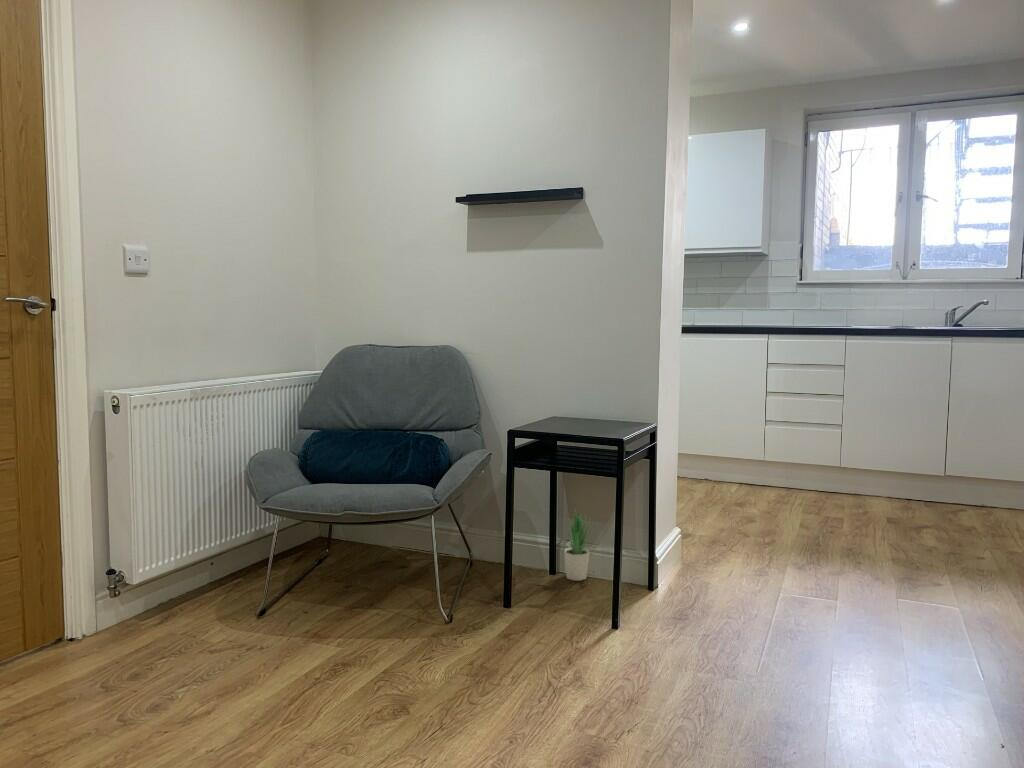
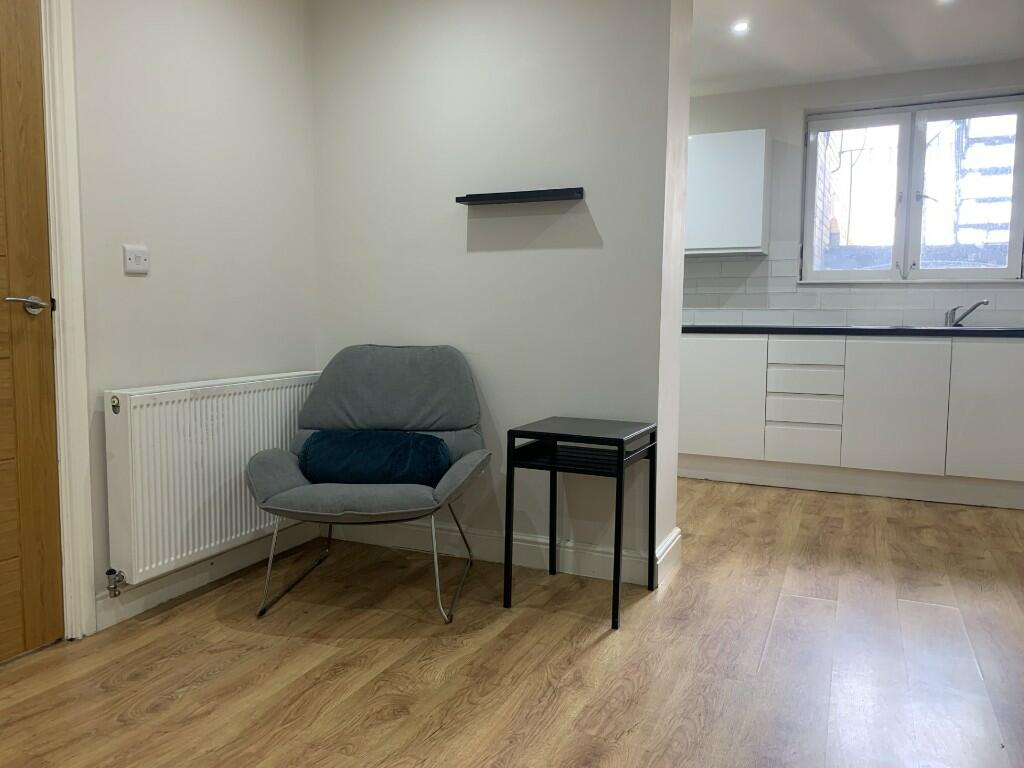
- potted plant [563,504,596,582]
